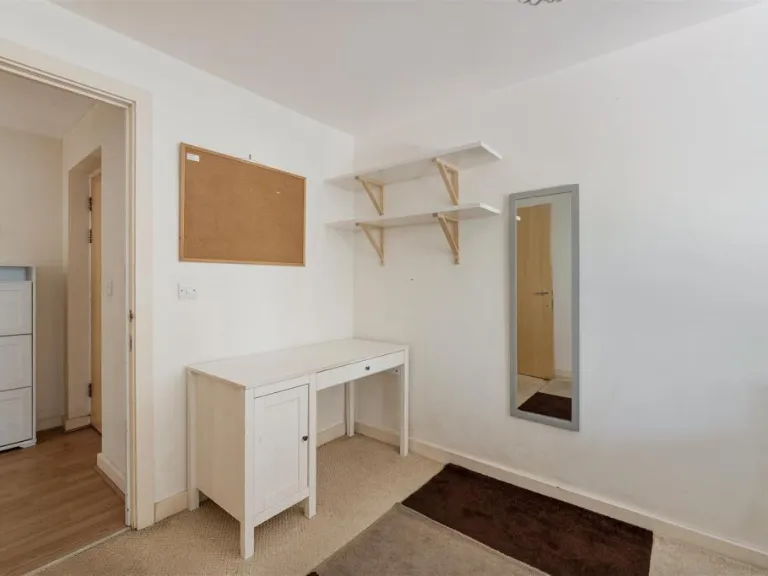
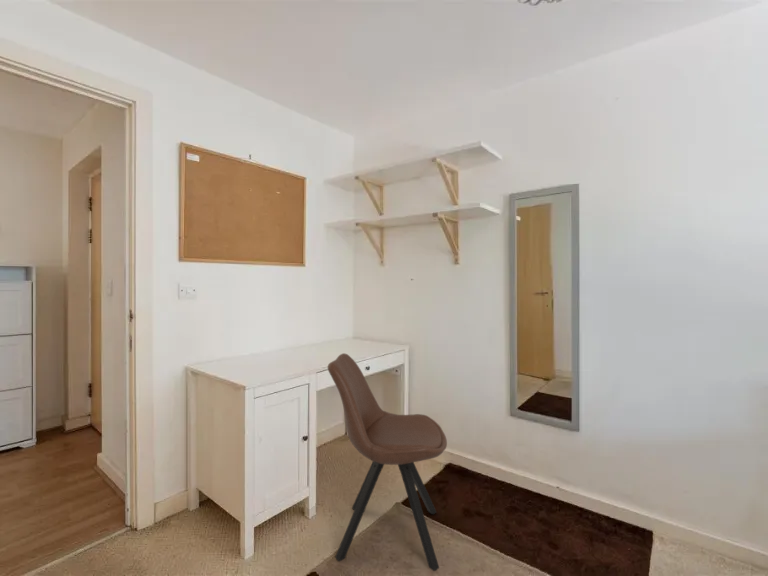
+ chair [327,352,448,572]
